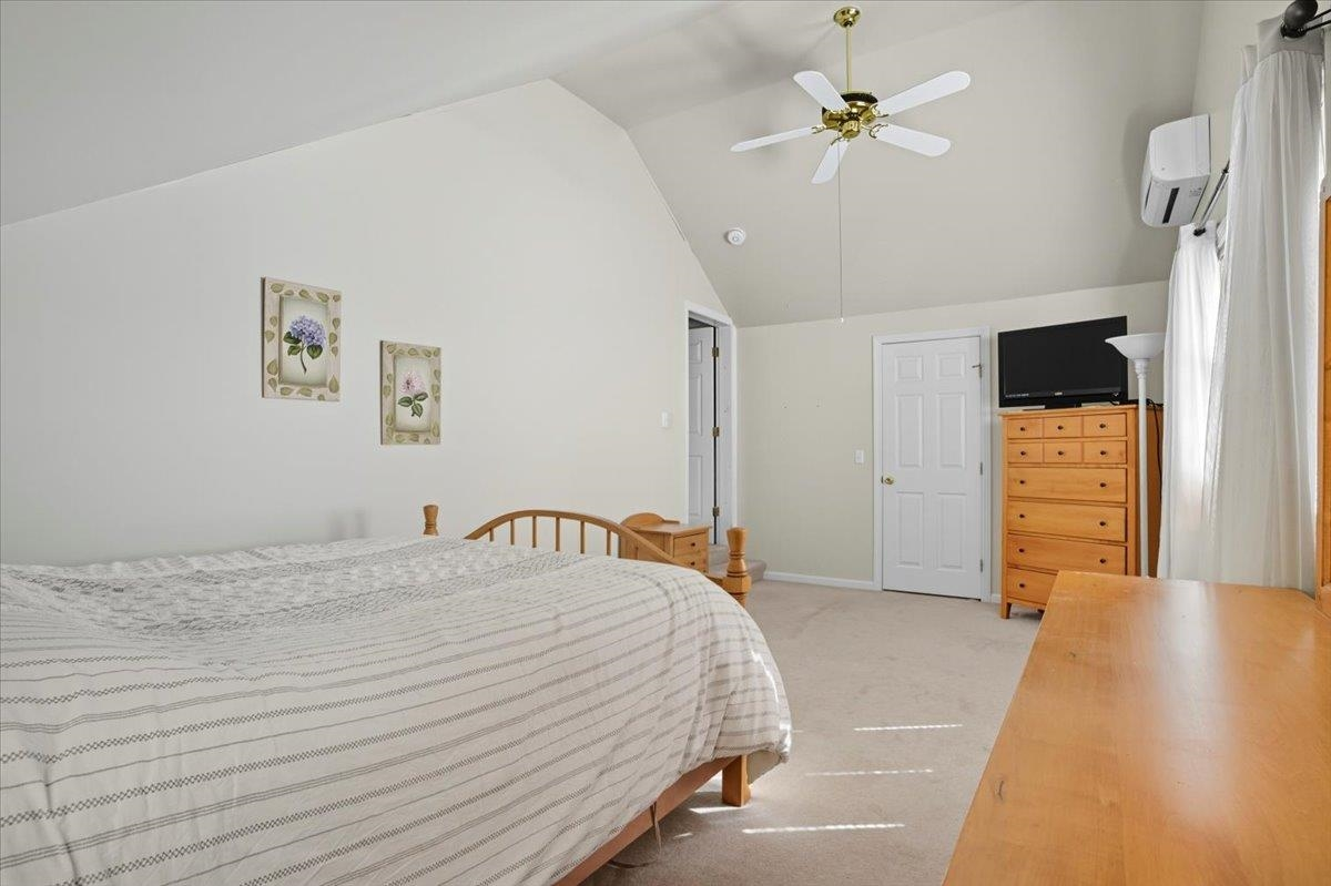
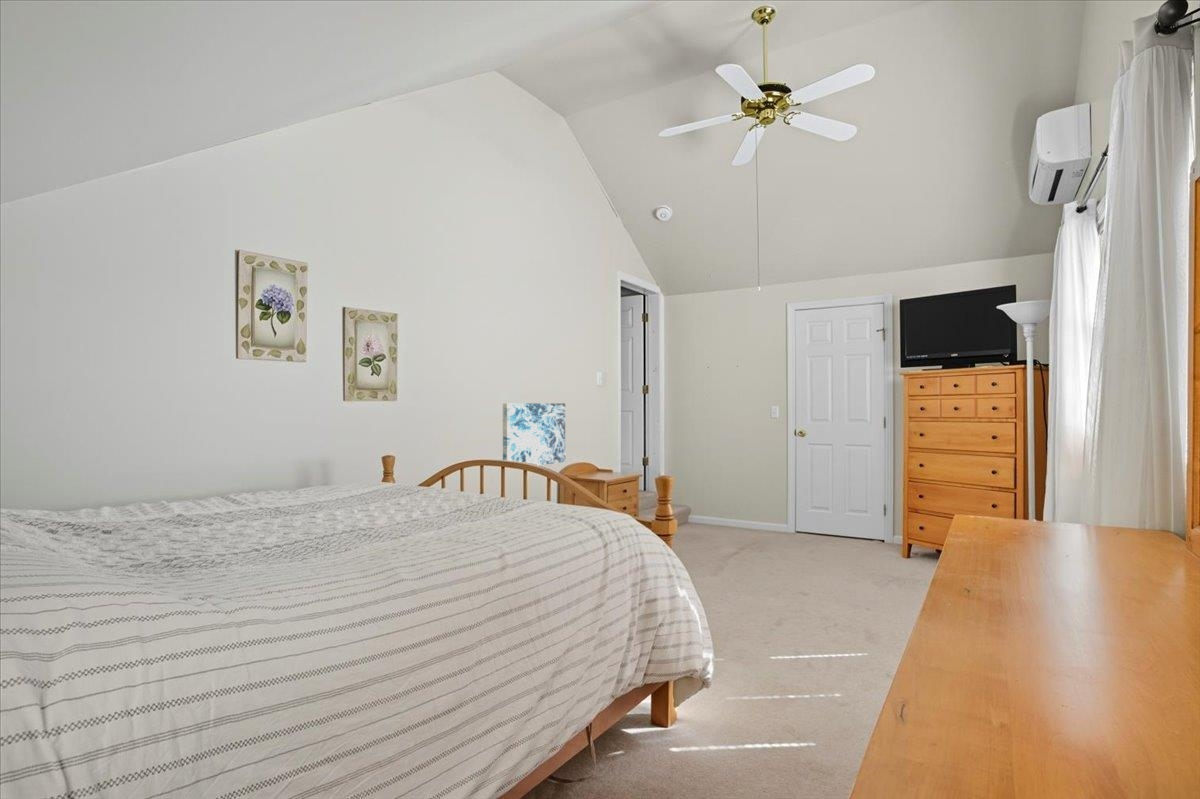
+ wall art [502,402,566,466]
